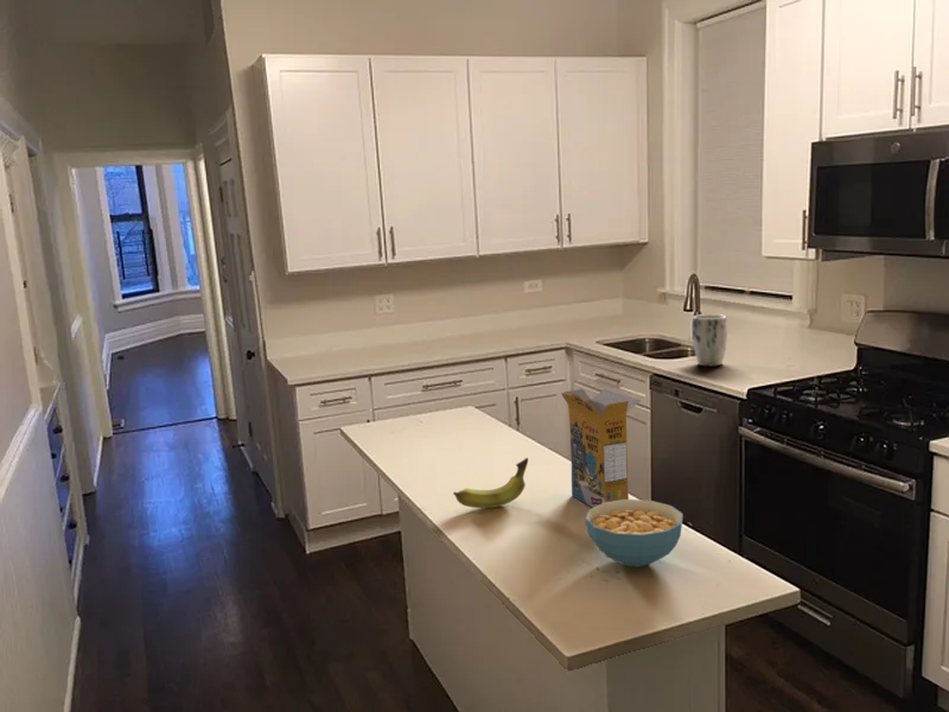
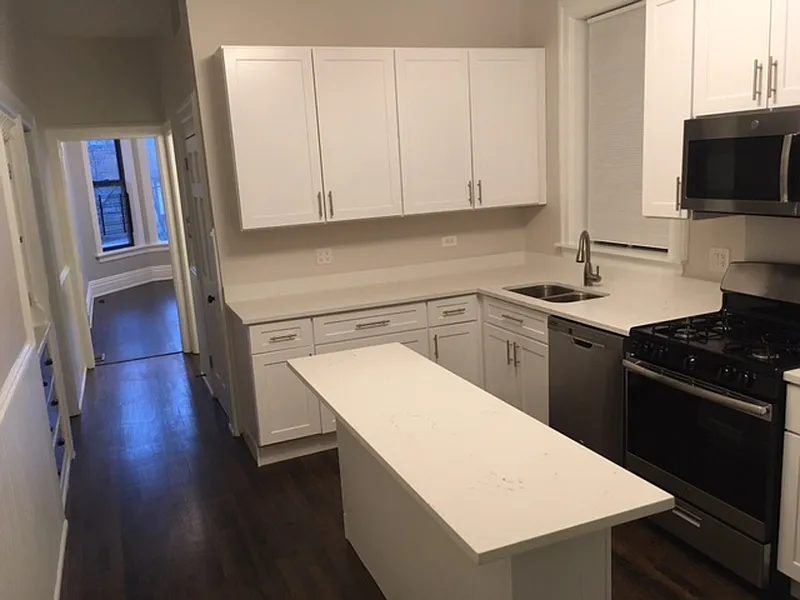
- fruit [452,457,529,509]
- cereal bowl [584,498,684,568]
- cereal box [560,388,642,508]
- plant pot [692,313,728,367]
